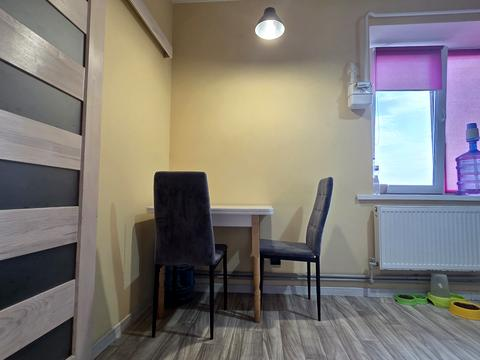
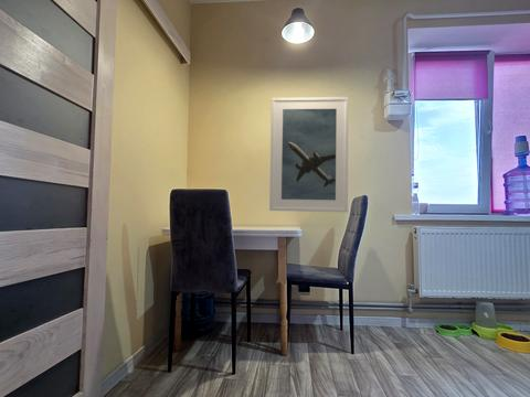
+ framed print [268,96,349,213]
